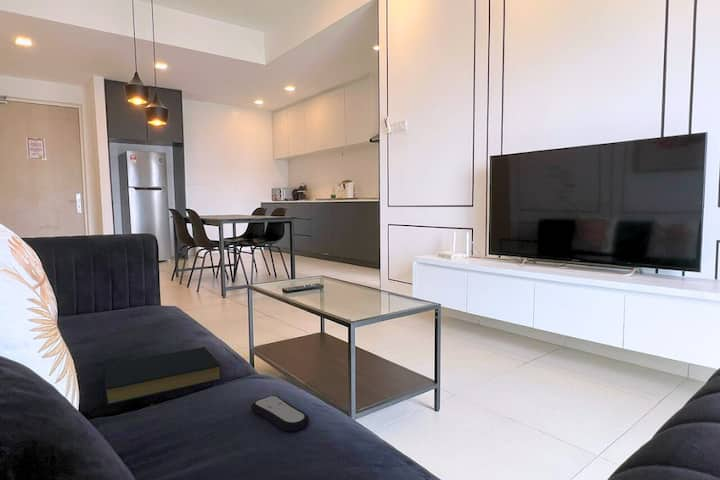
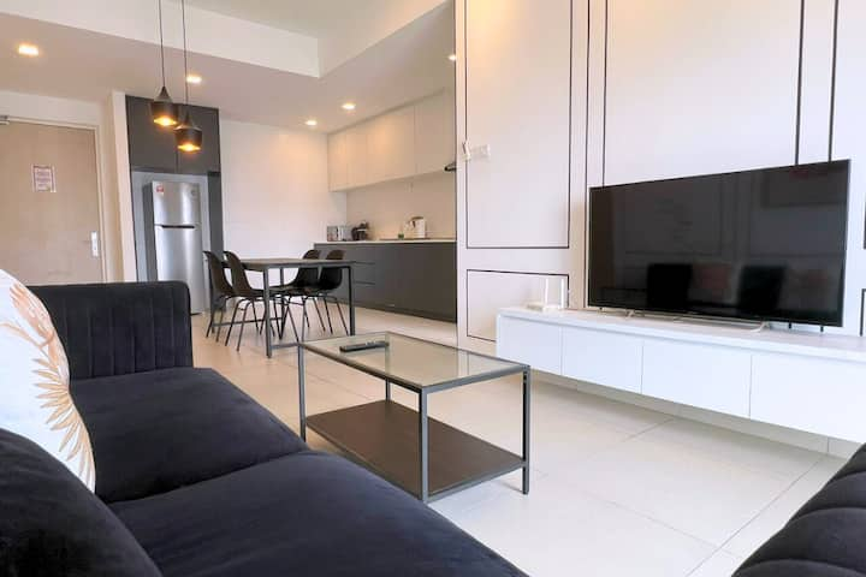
- remote control [250,394,310,433]
- hardback book [102,346,222,407]
